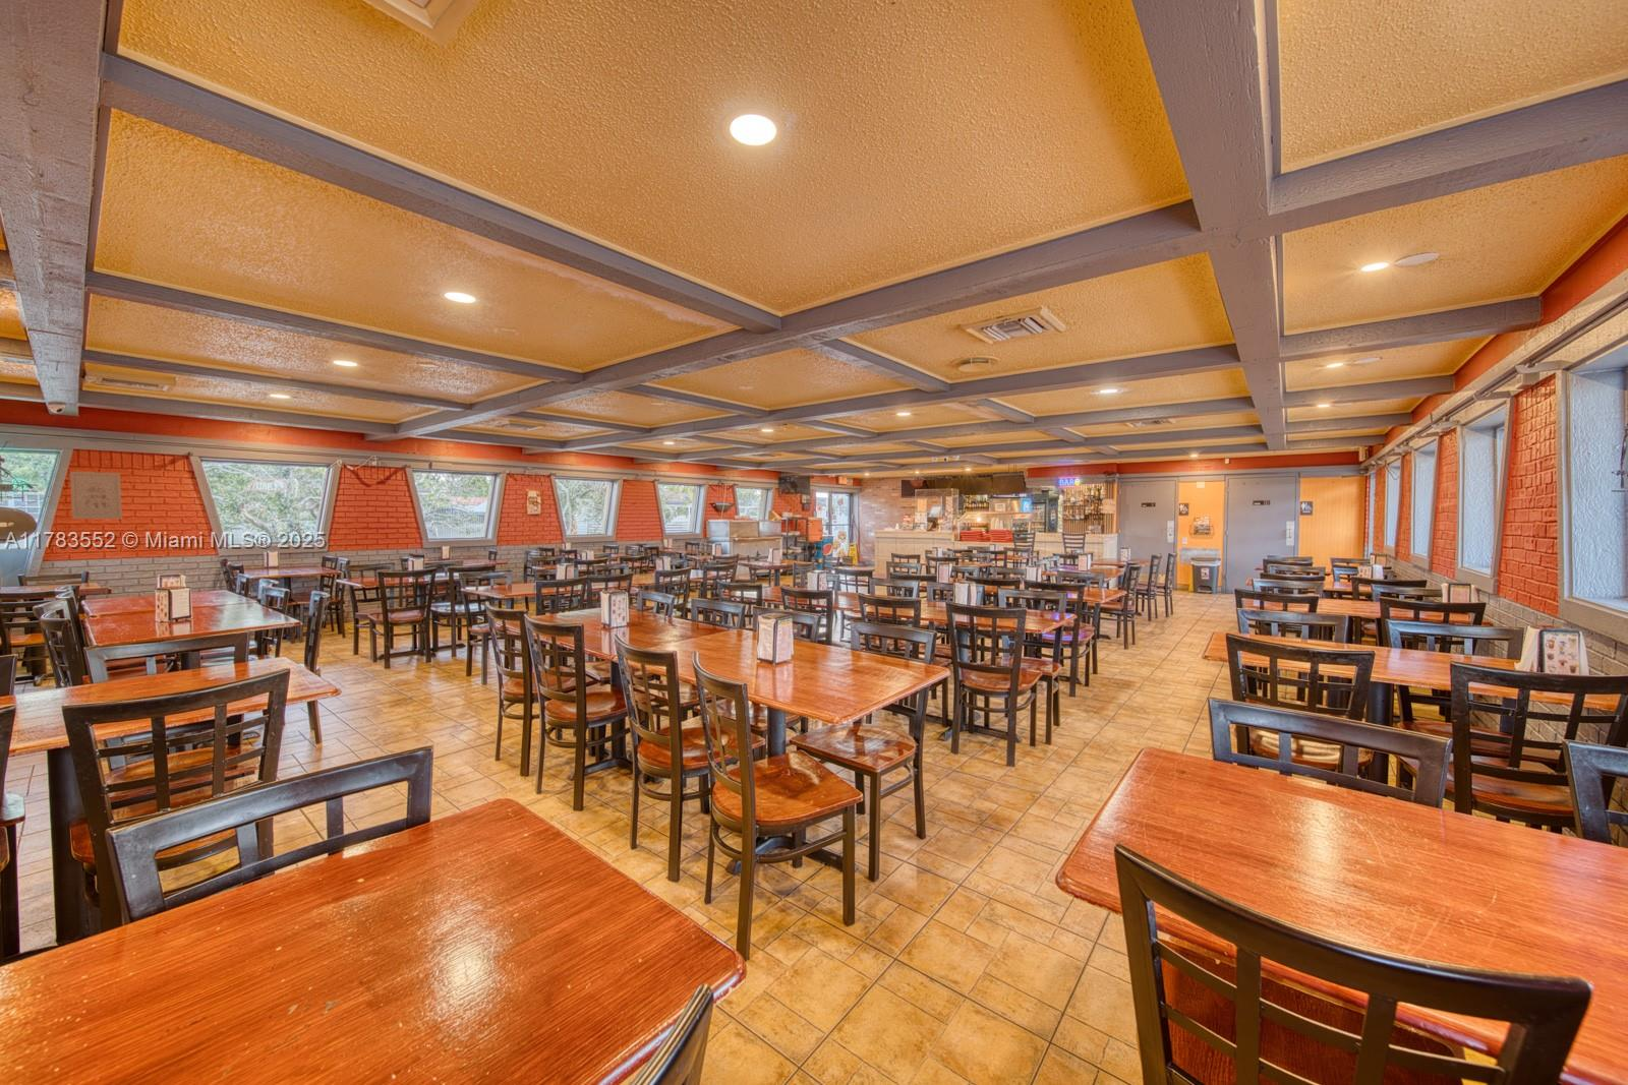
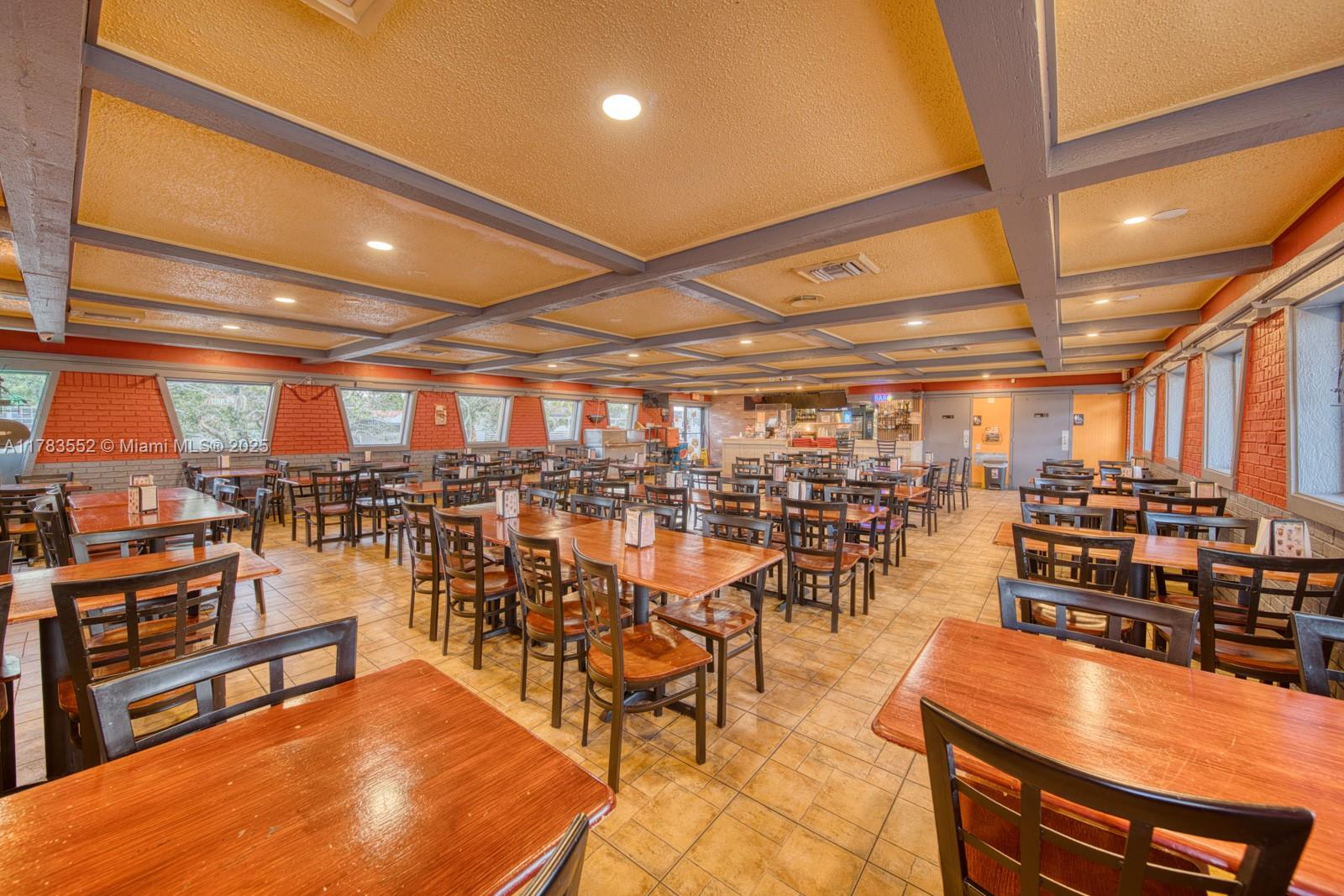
- wall art [69,471,124,519]
